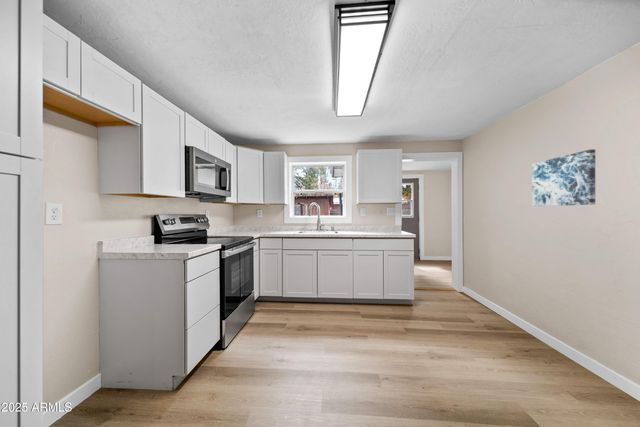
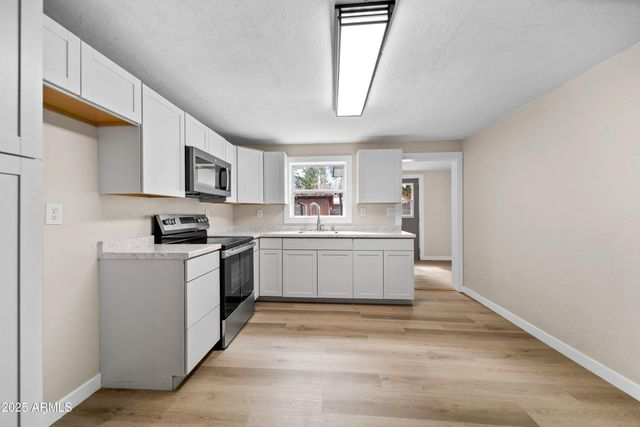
- wall art [531,148,597,207]
